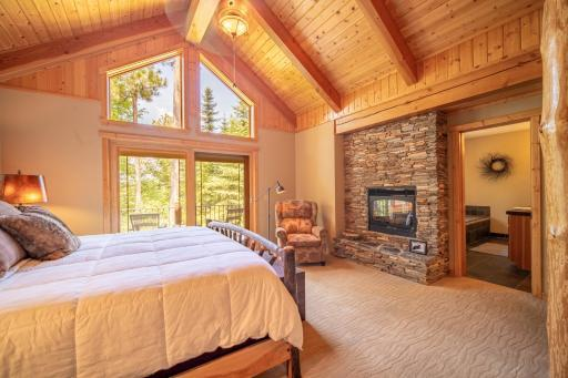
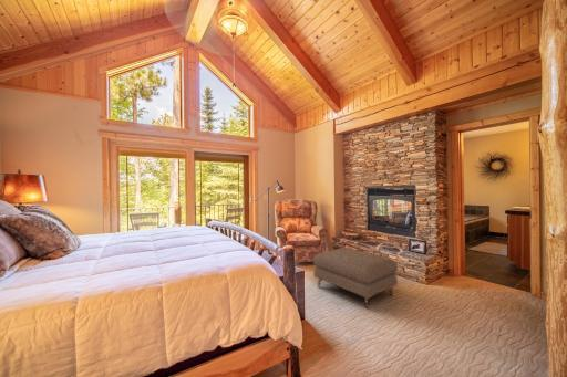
+ ottoman [312,247,399,310]
